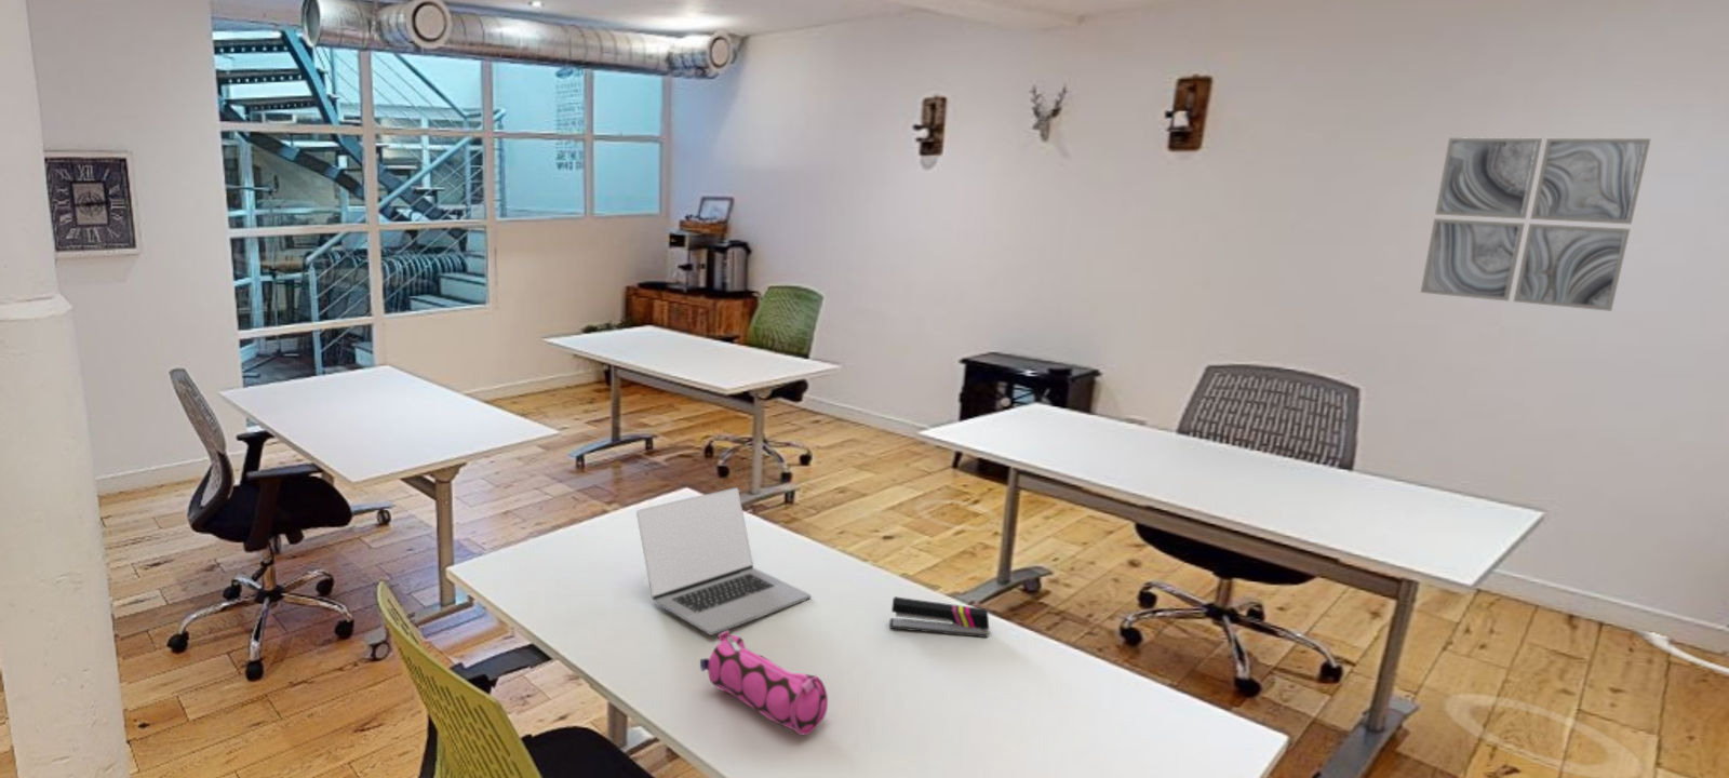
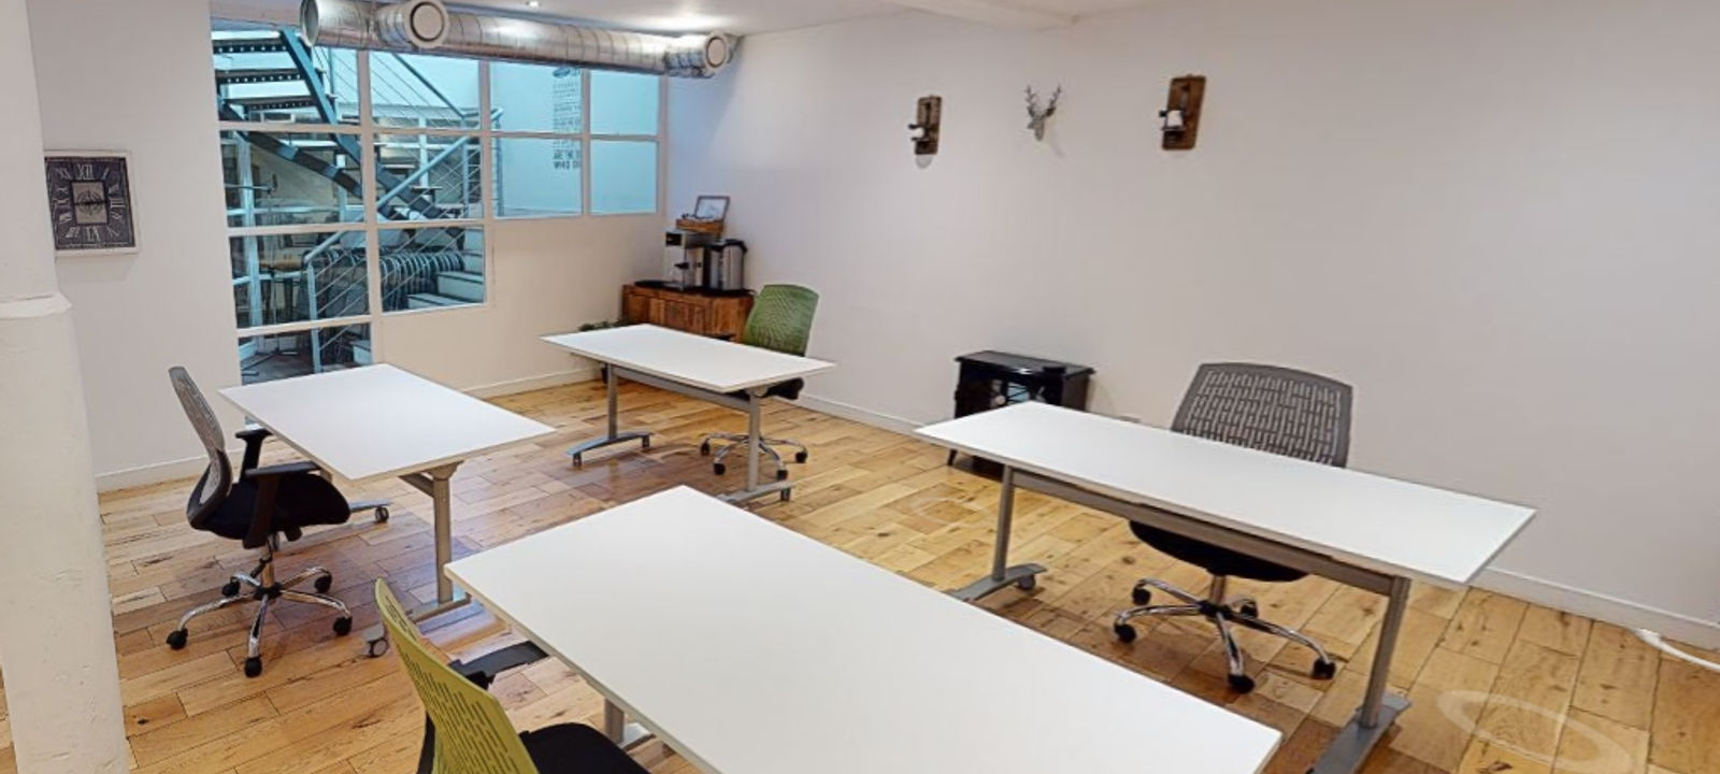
- wall art [1420,137,1652,312]
- stapler [889,596,990,639]
- laptop [635,486,812,637]
- pencil case [699,630,829,736]
